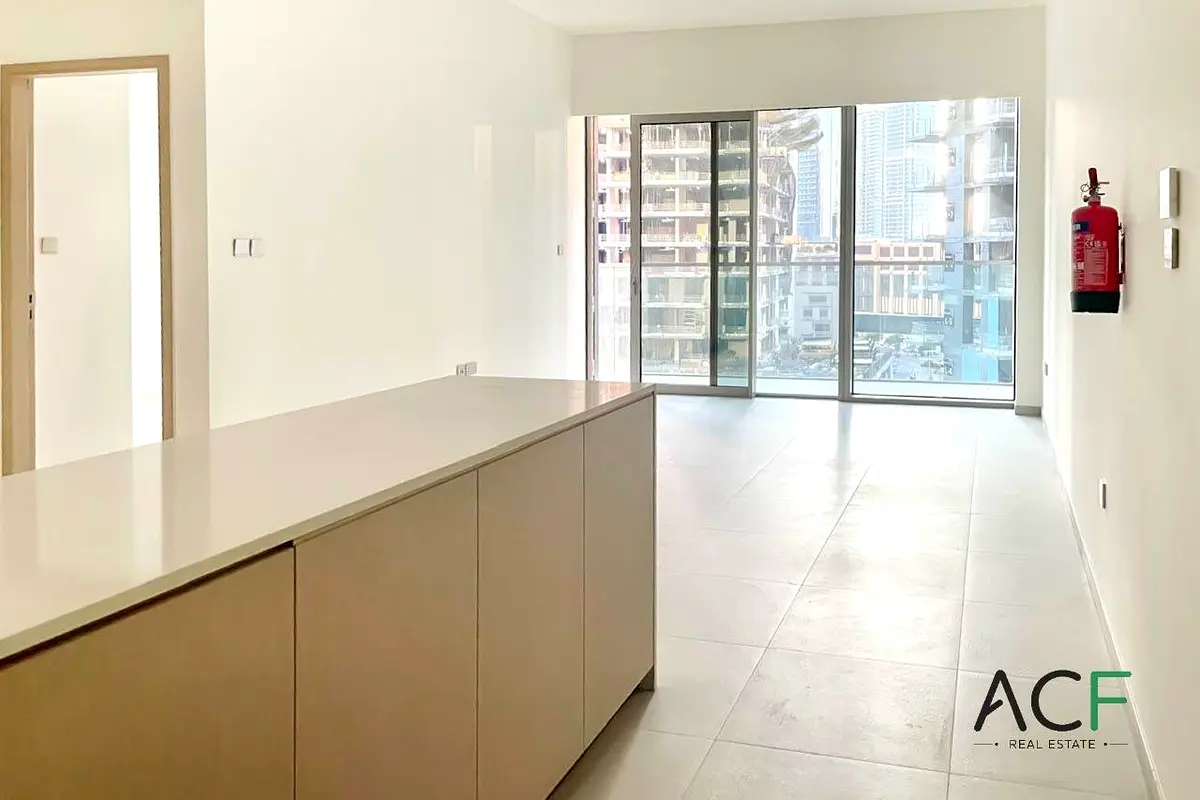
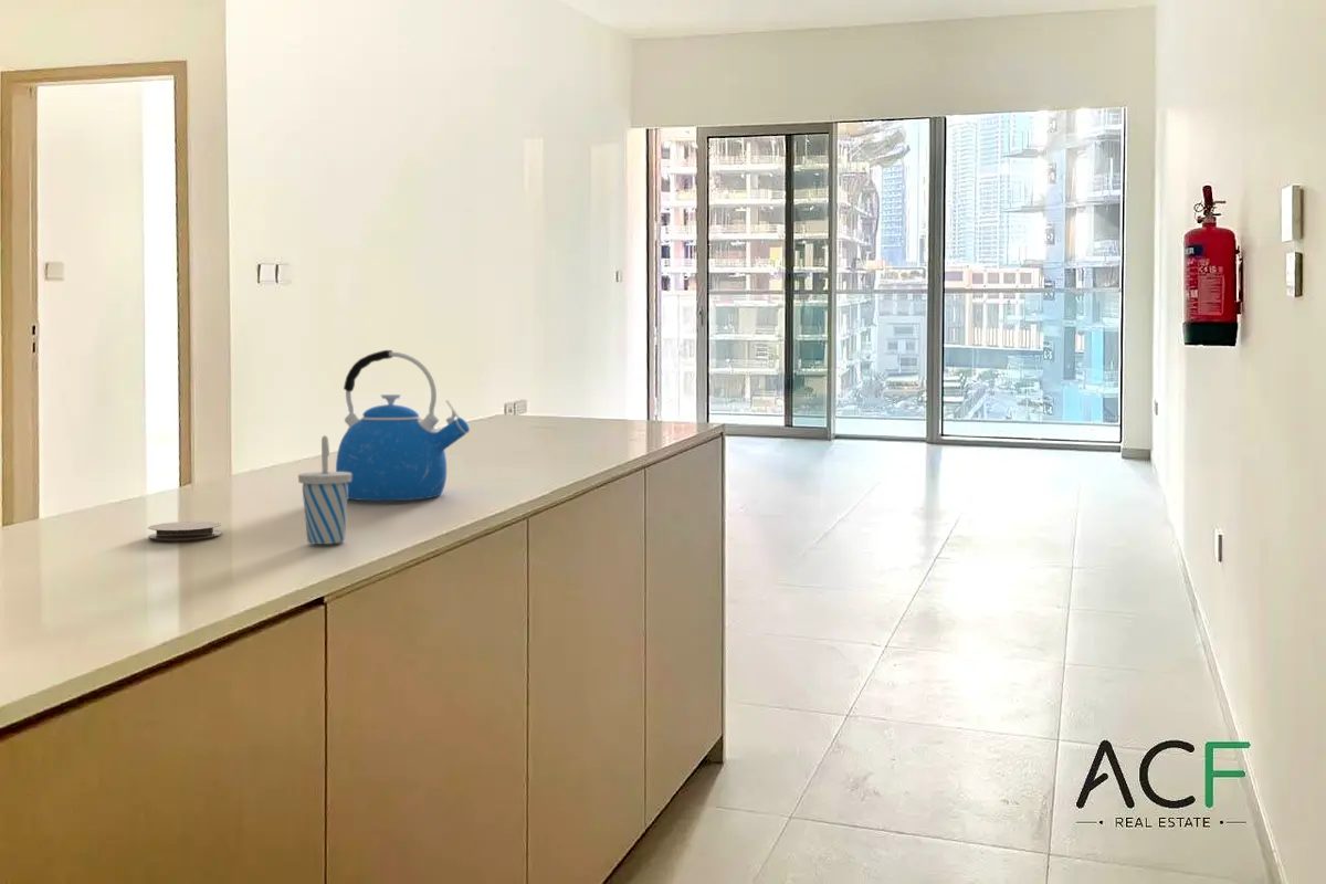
+ cup [297,434,351,546]
+ coaster [147,520,222,541]
+ kettle [335,349,471,502]
